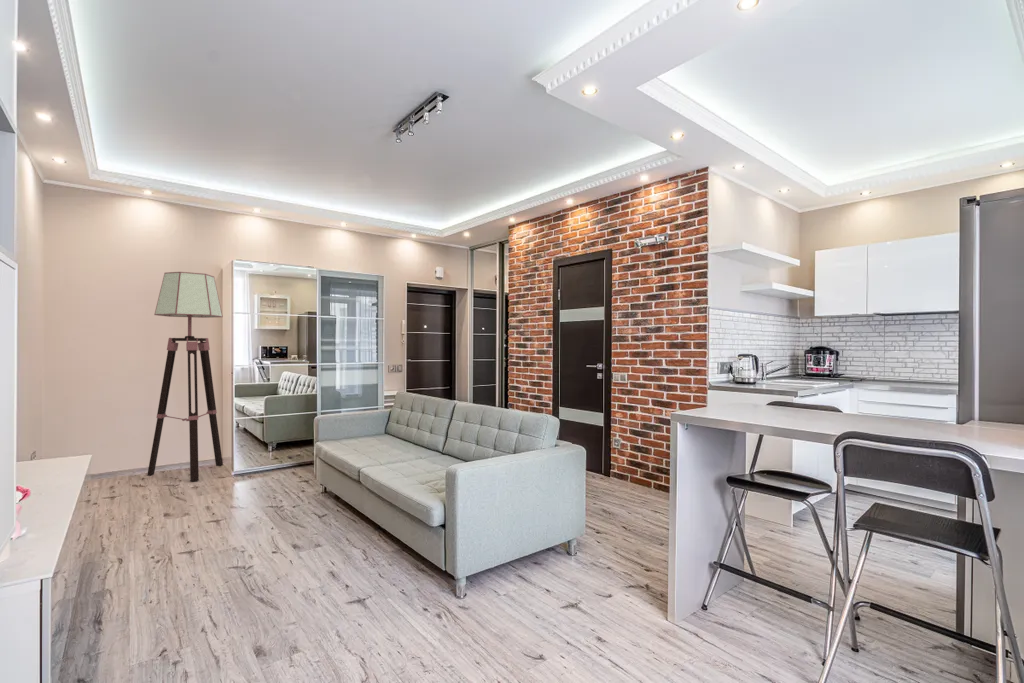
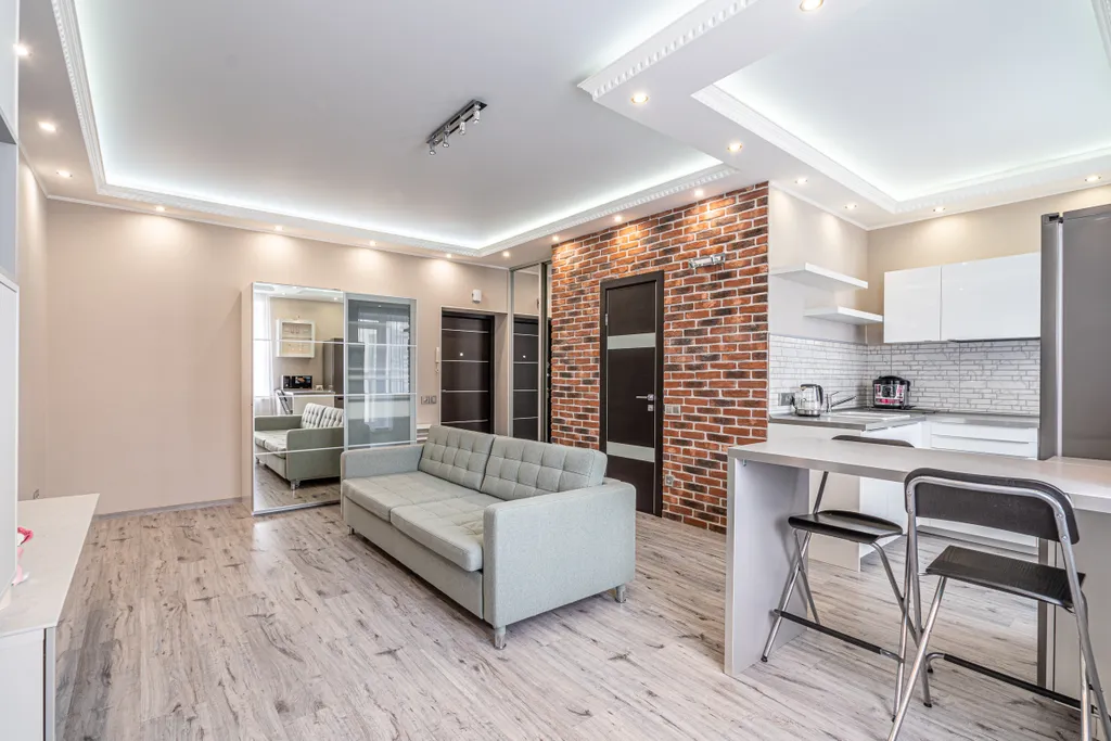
- floor lamp [146,271,224,482]
